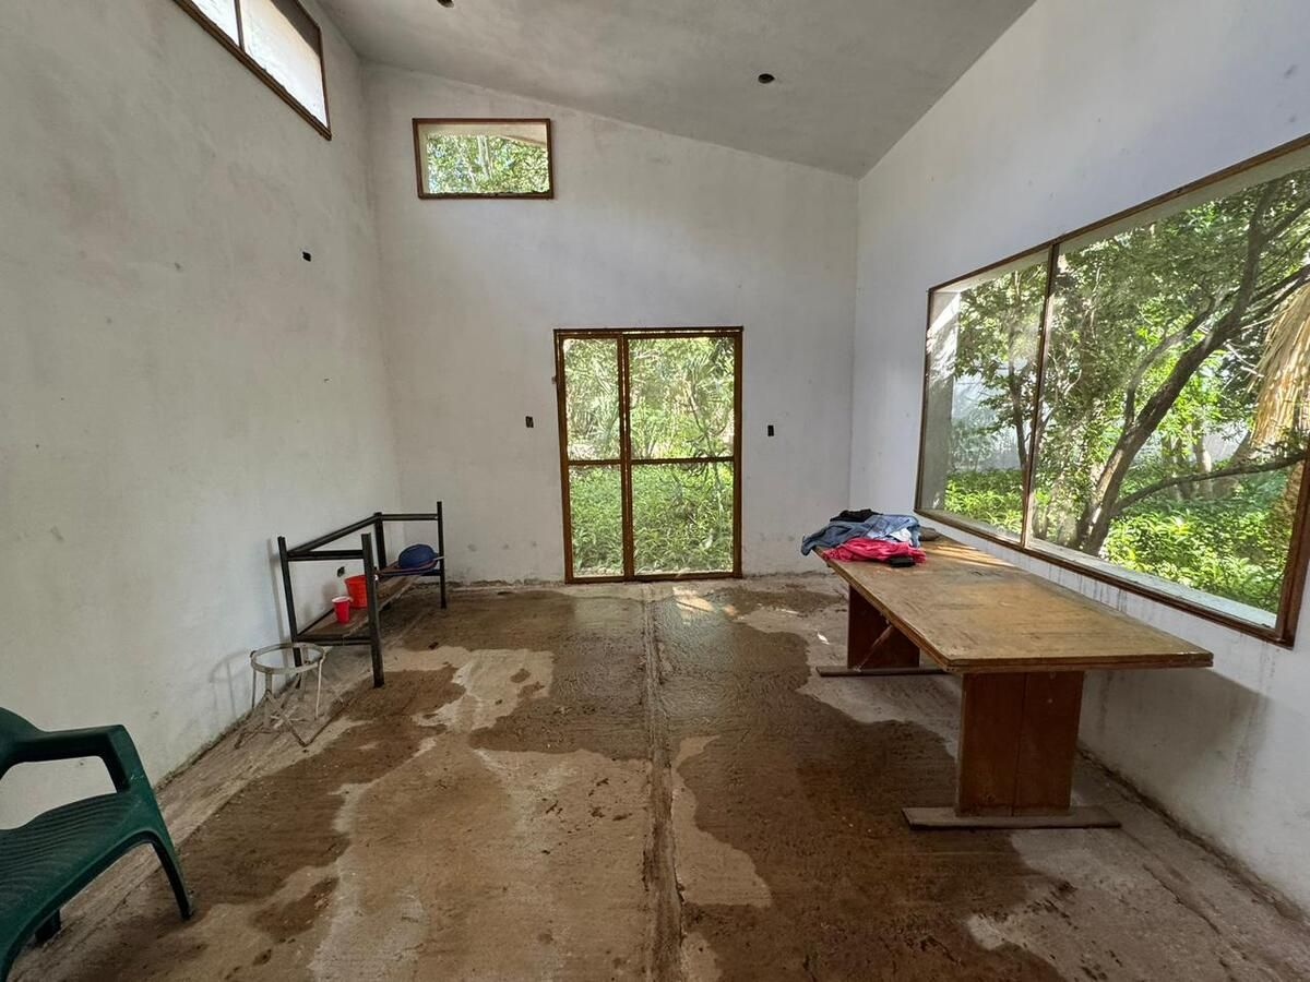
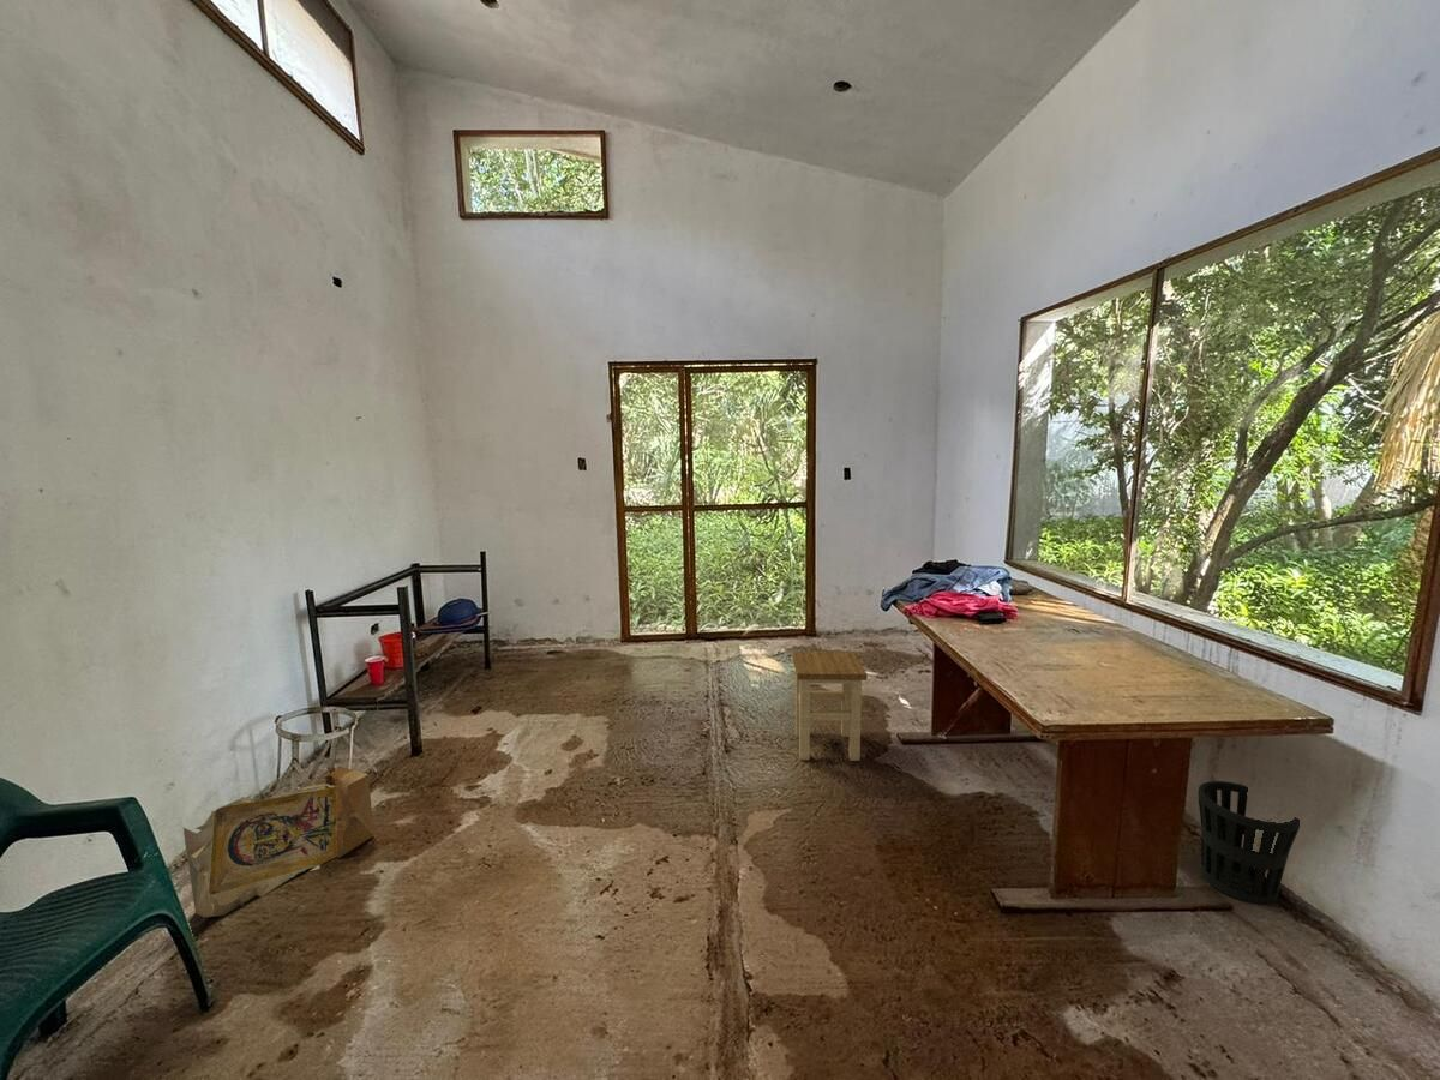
+ cardboard box [182,764,376,919]
+ wastebasket [1196,780,1301,906]
+ stool [791,650,868,762]
